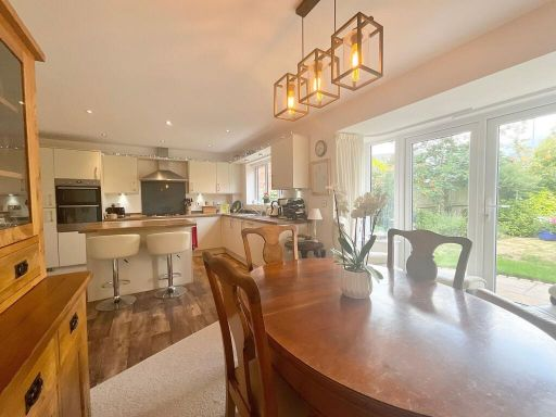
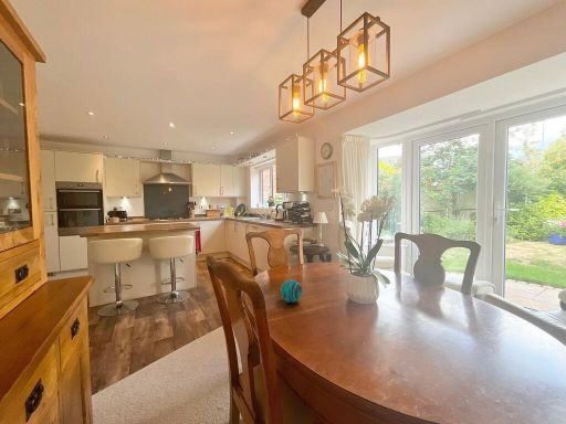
+ decorative ball [280,278,303,304]
